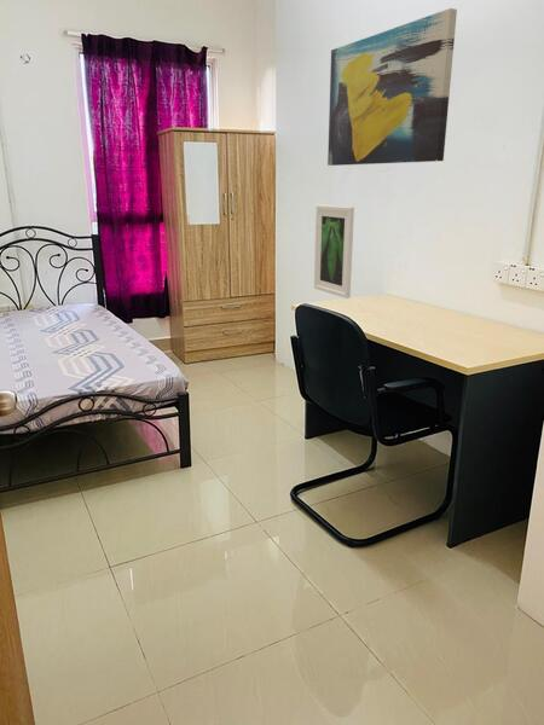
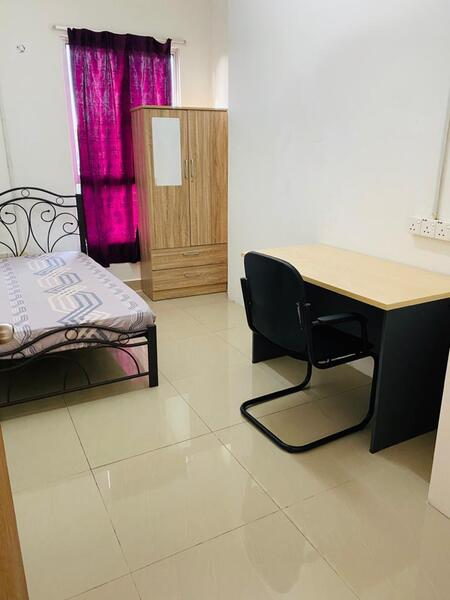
- wall art [326,7,458,167]
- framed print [313,204,355,300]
